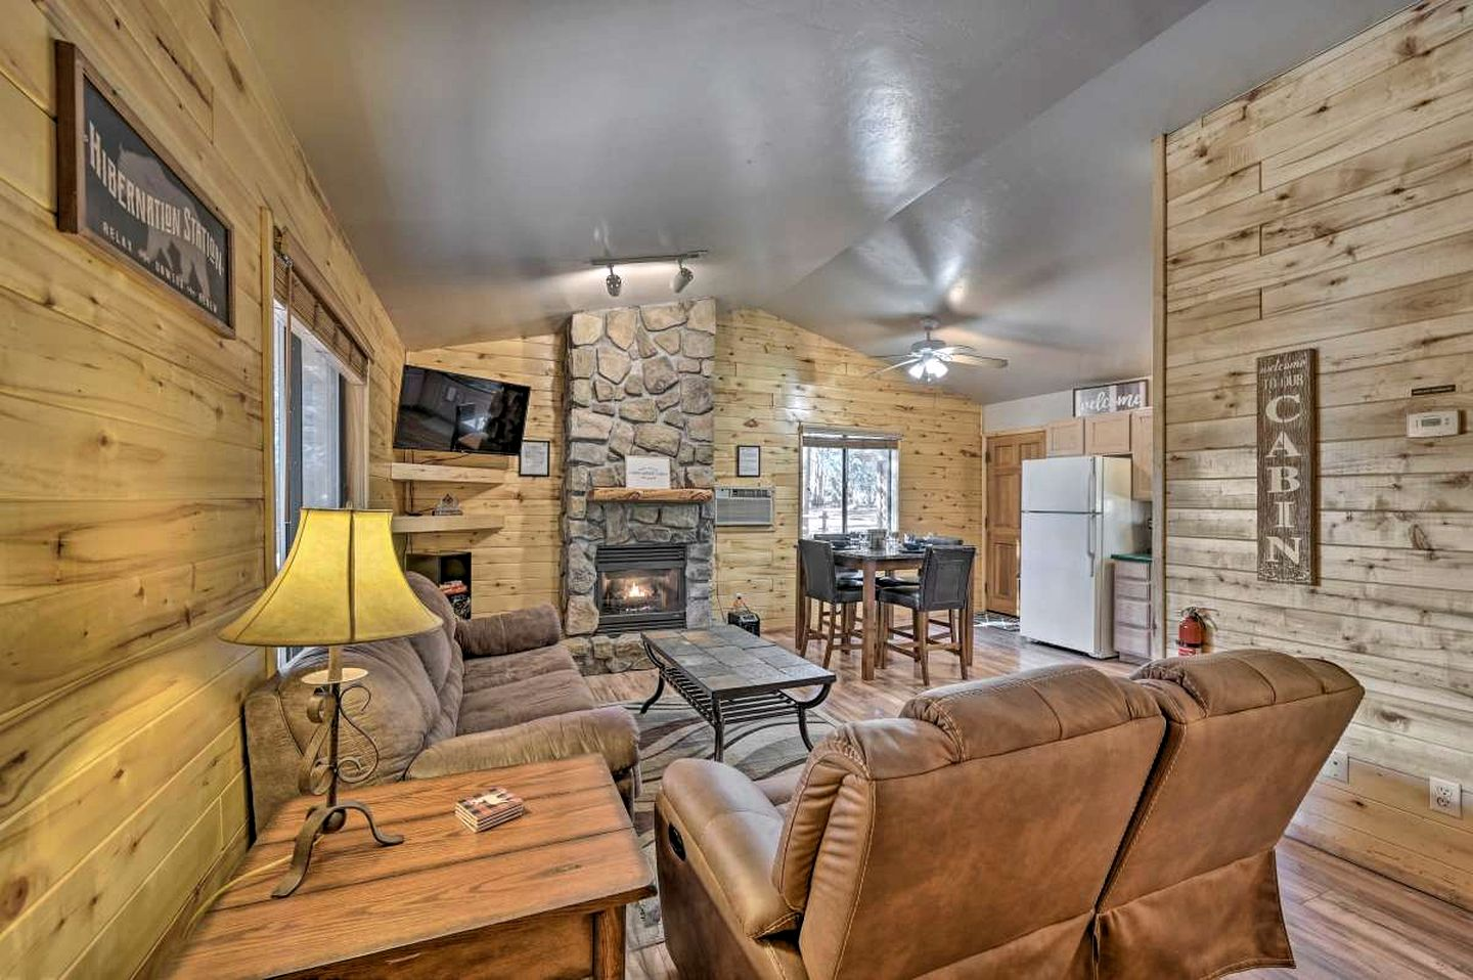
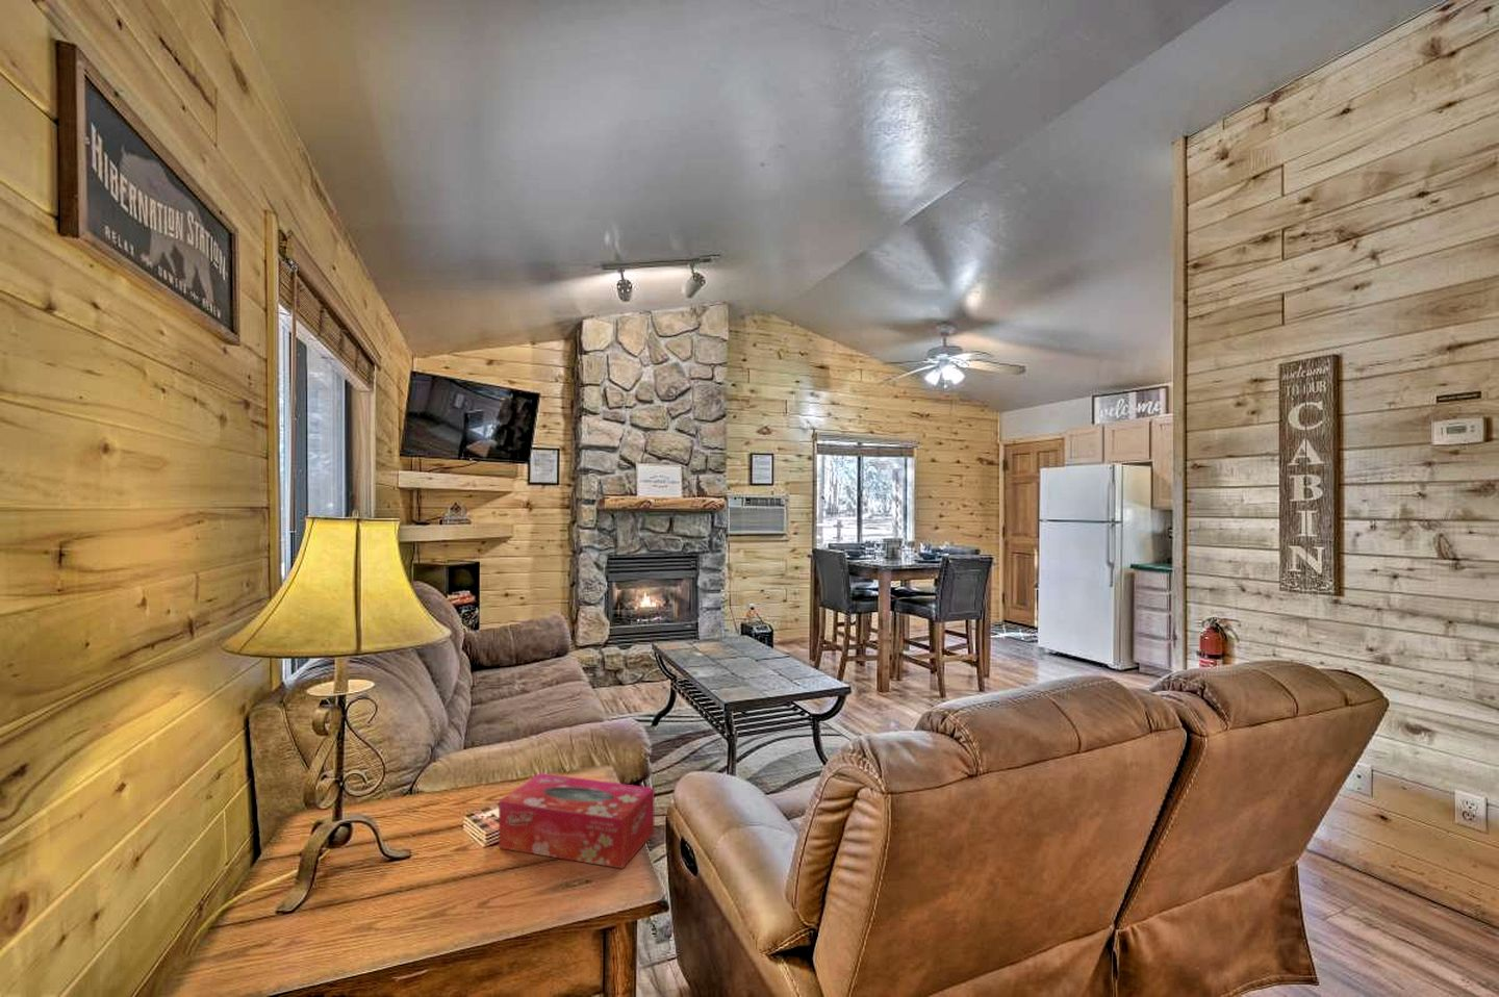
+ tissue box [497,772,654,870]
